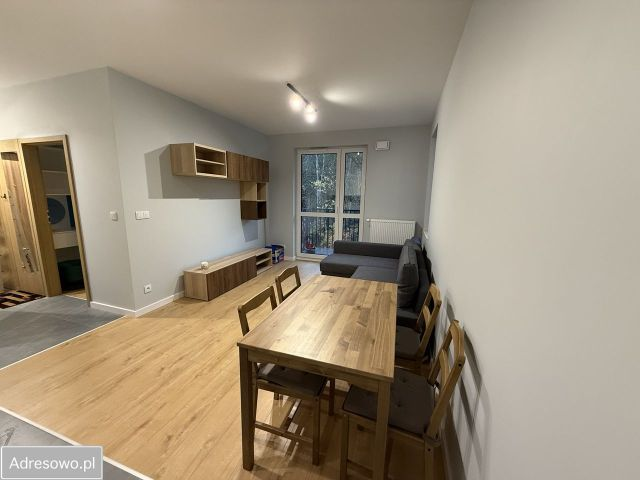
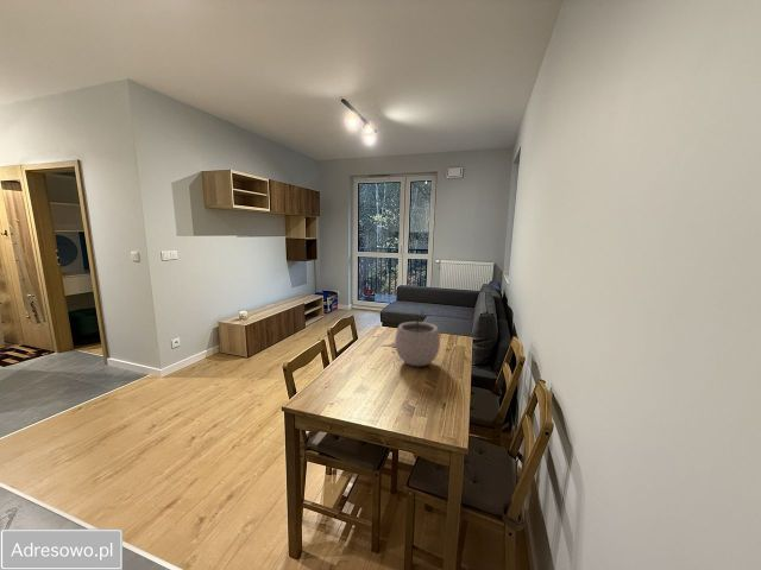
+ plant pot [394,310,441,367]
